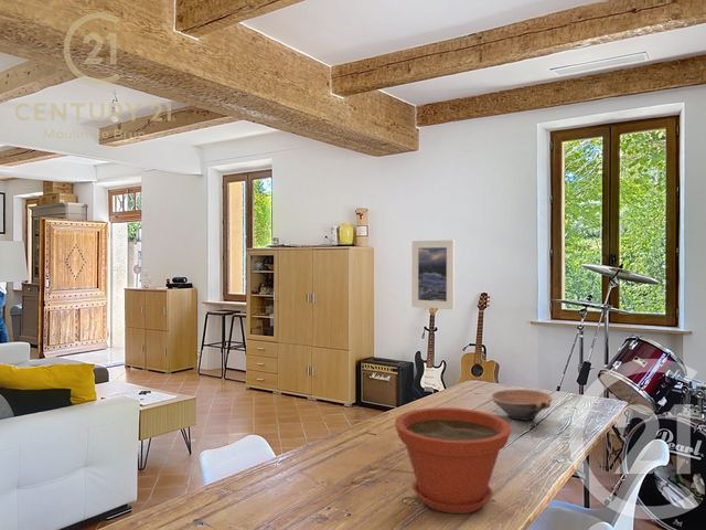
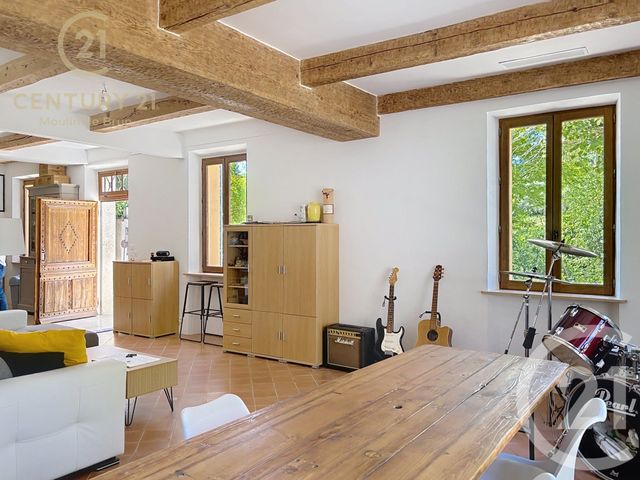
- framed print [410,239,456,310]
- bowl [490,389,554,422]
- plant pot [394,406,513,515]
